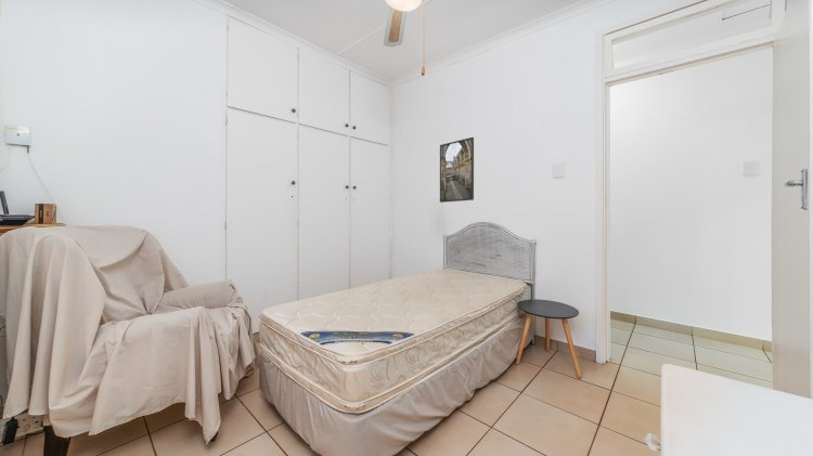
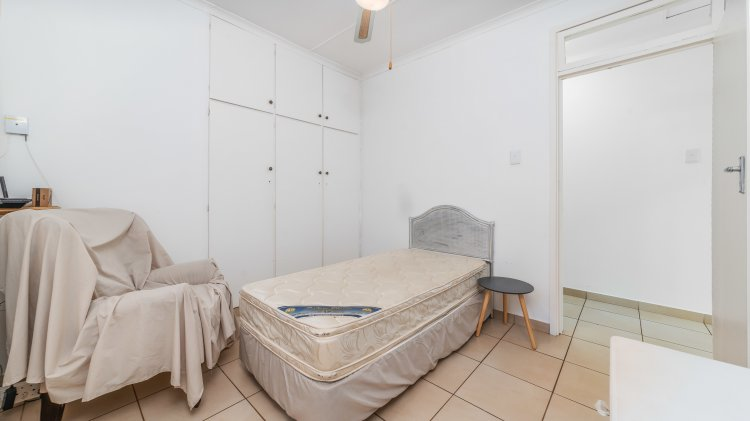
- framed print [439,136,475,204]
